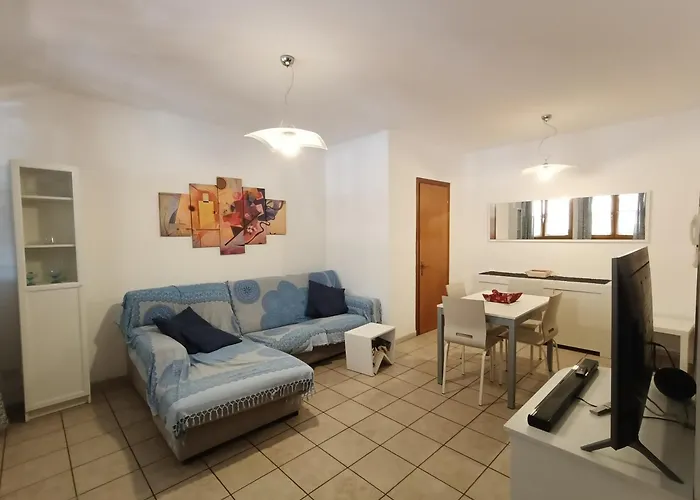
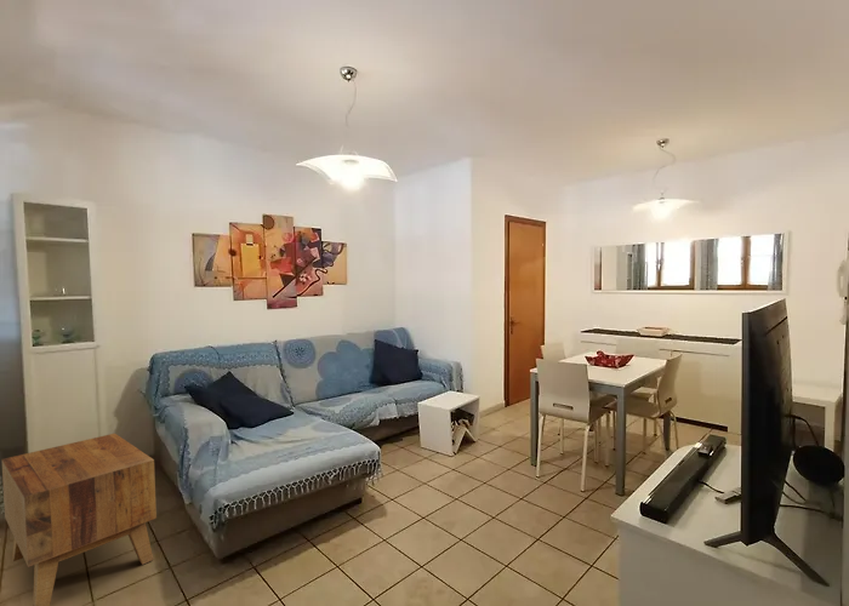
+ side table [0,433,158,606]
